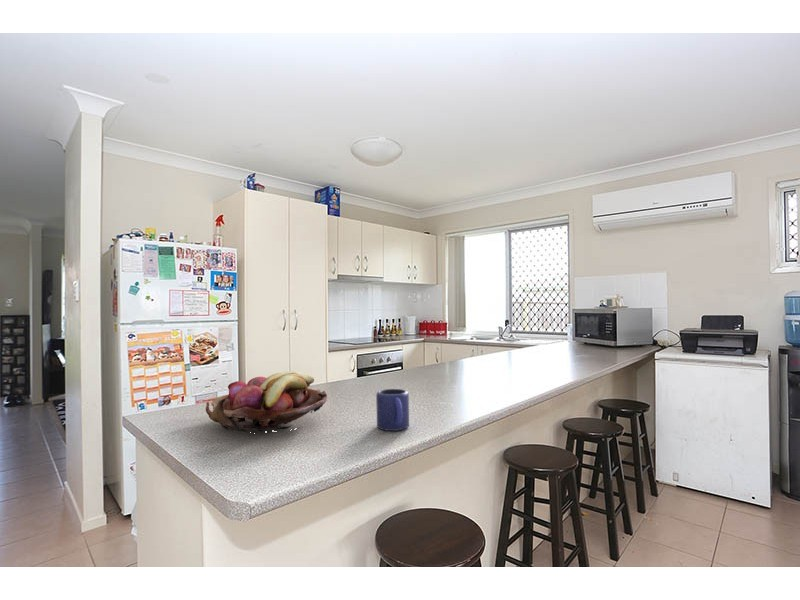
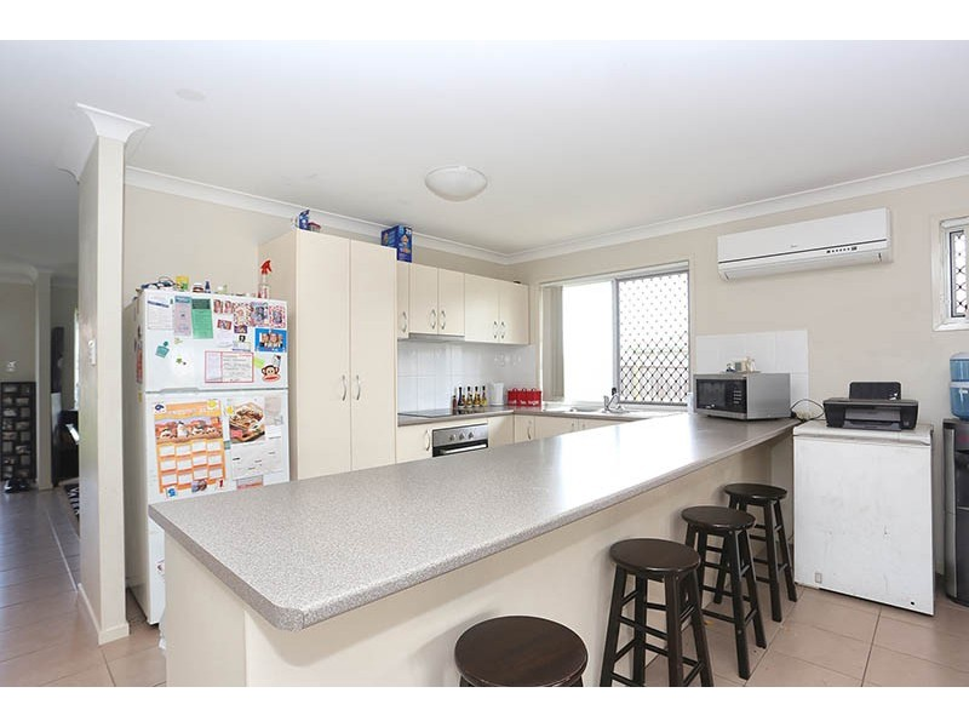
- fruit basket [205,370,328,433]
- mug [375,388,410,432]
